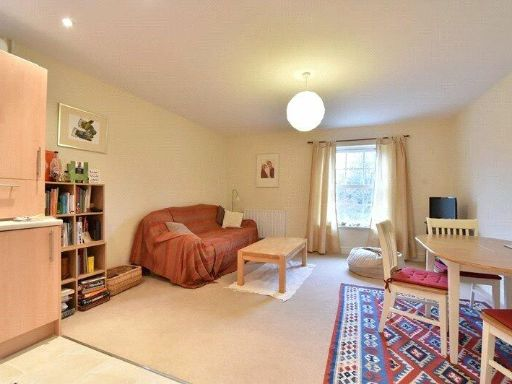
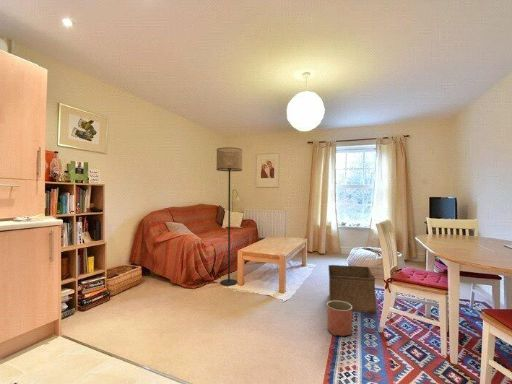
+ planter [326,301,353,337]
+ storage bin [327,264,378,315]
+ floor lamp [216,146,243,286]
